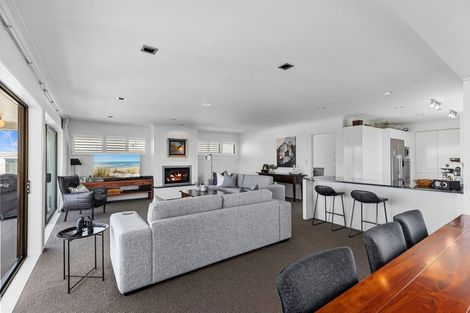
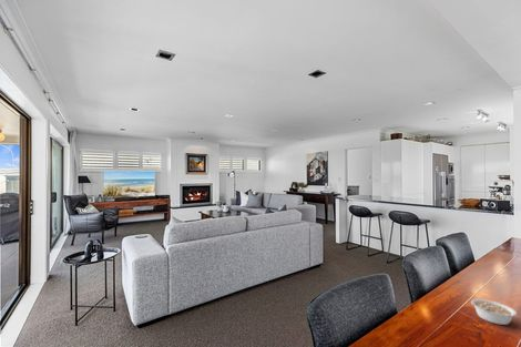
+ legume [470,298,520,326]
